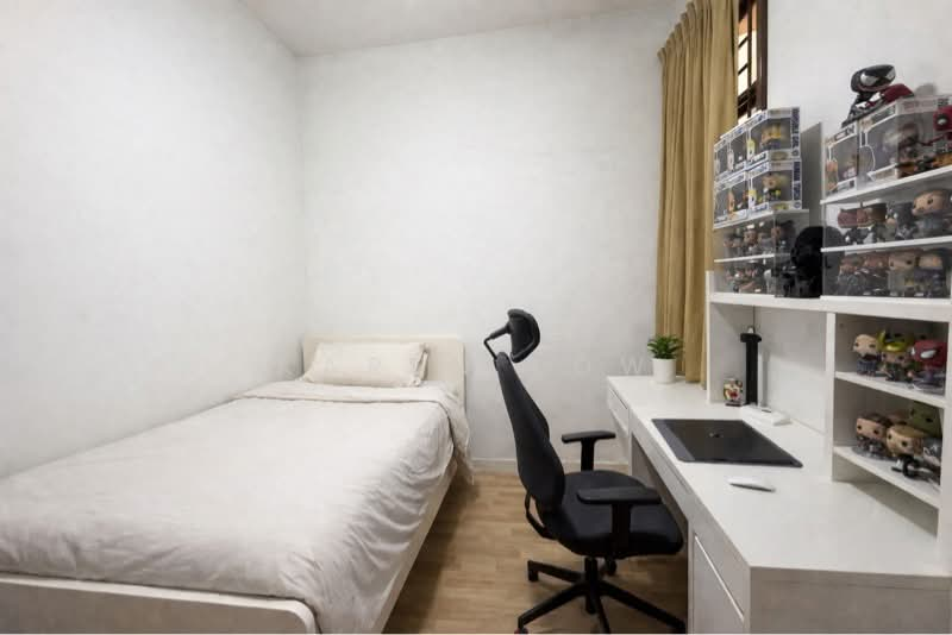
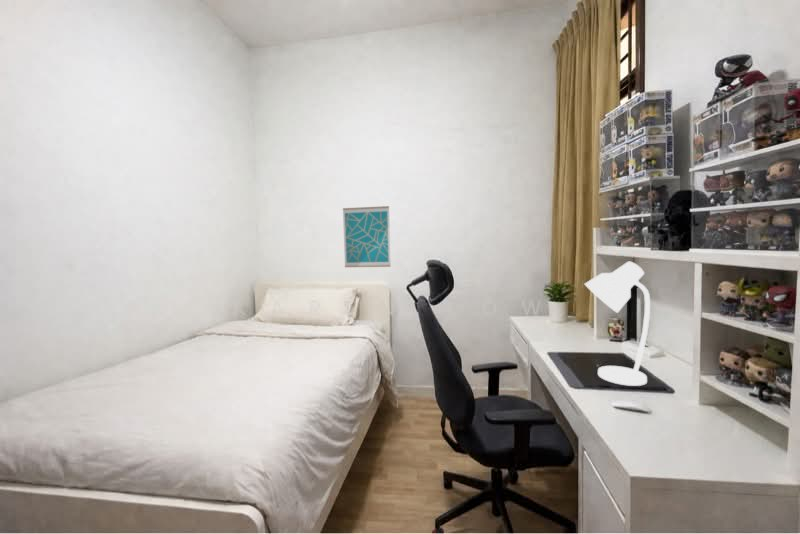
+ wall art [342,205,392,268]
+ desk lamp [584,260,651,387]
